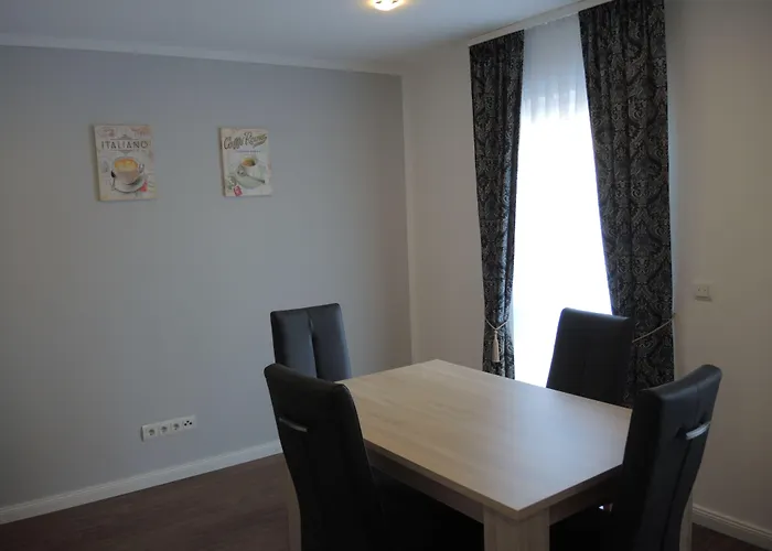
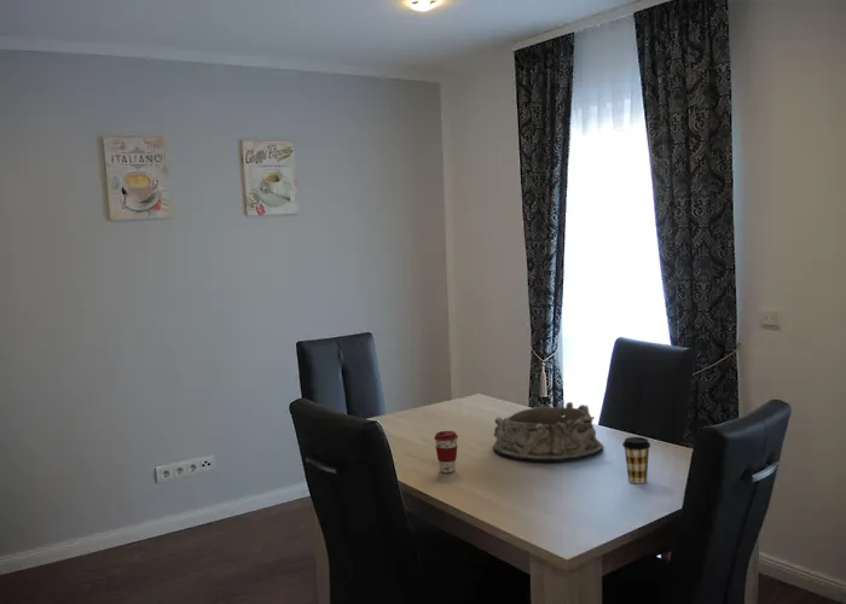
+ coffee cup [621,436,651,484]
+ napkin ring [492,401,604,463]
+ coffee cup [433,430,459,474]
